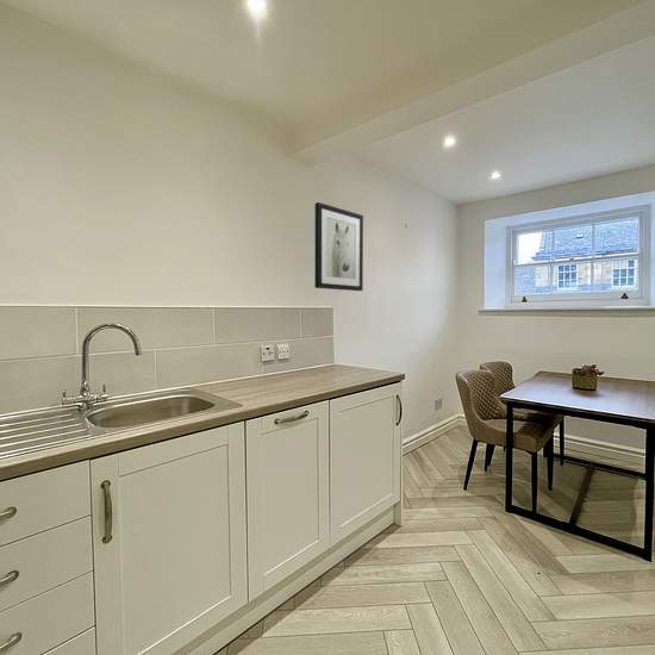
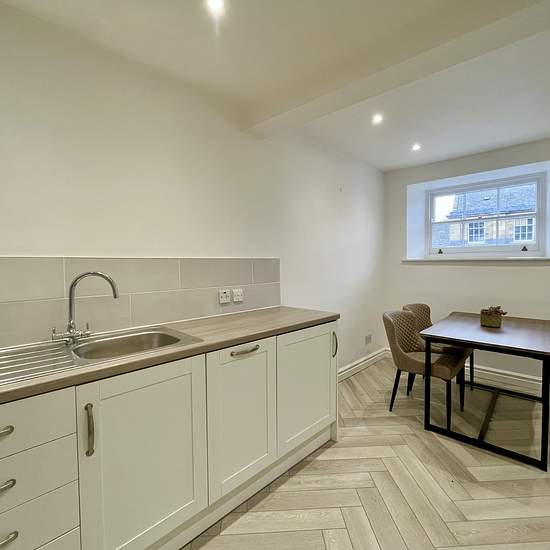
- wall art [313,201,364,292]
